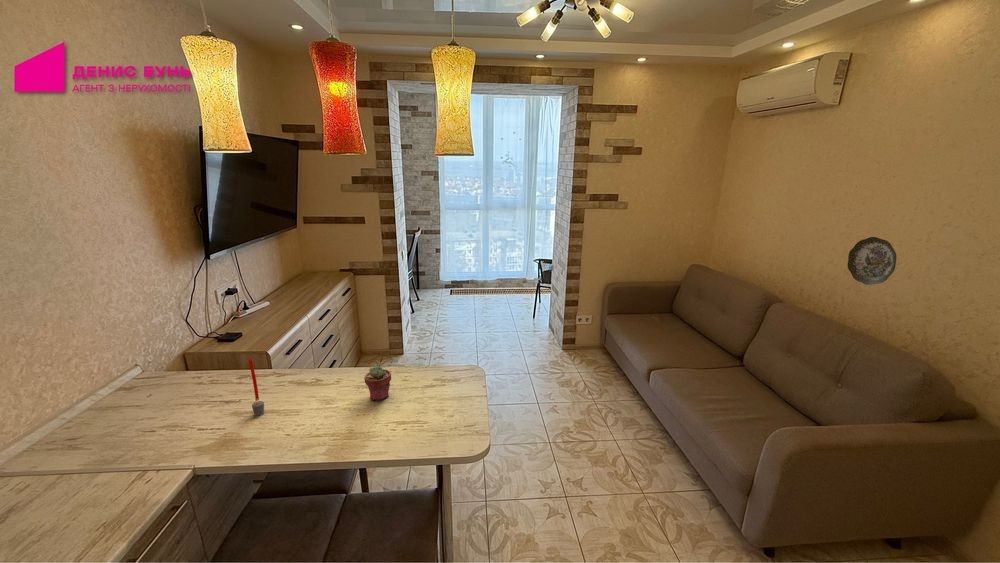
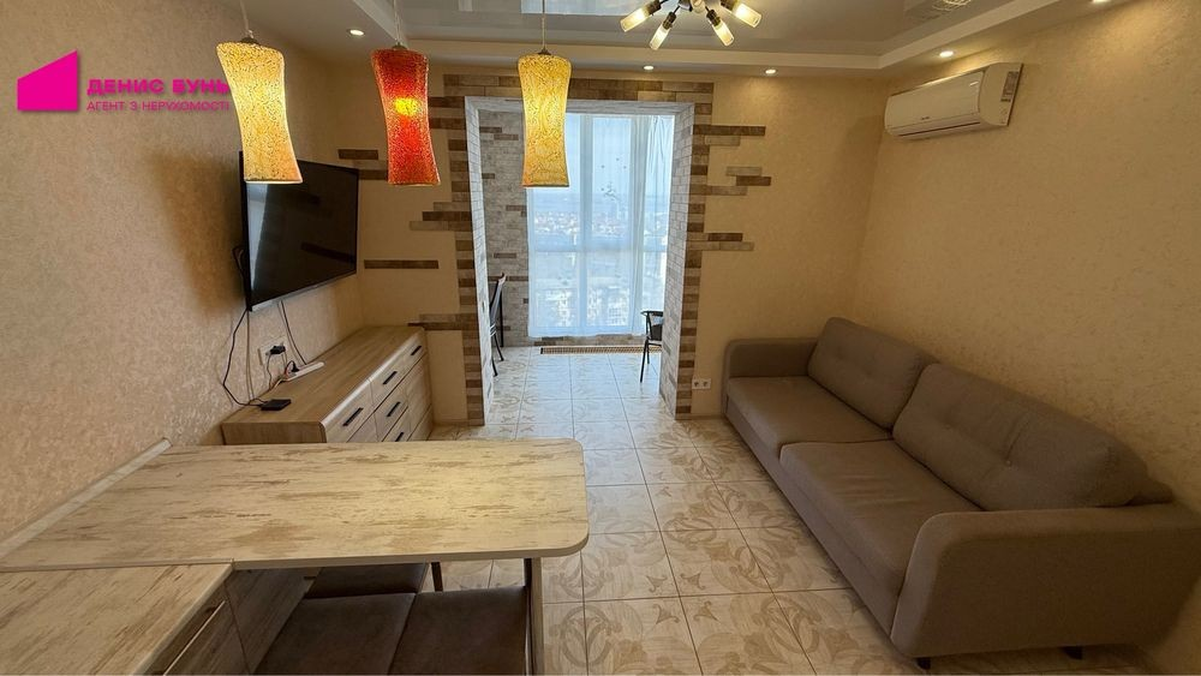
- decorative plate [846,236,897,286]
- candle [247,358,265,417]
- potted succulent [363,365,392,401]
